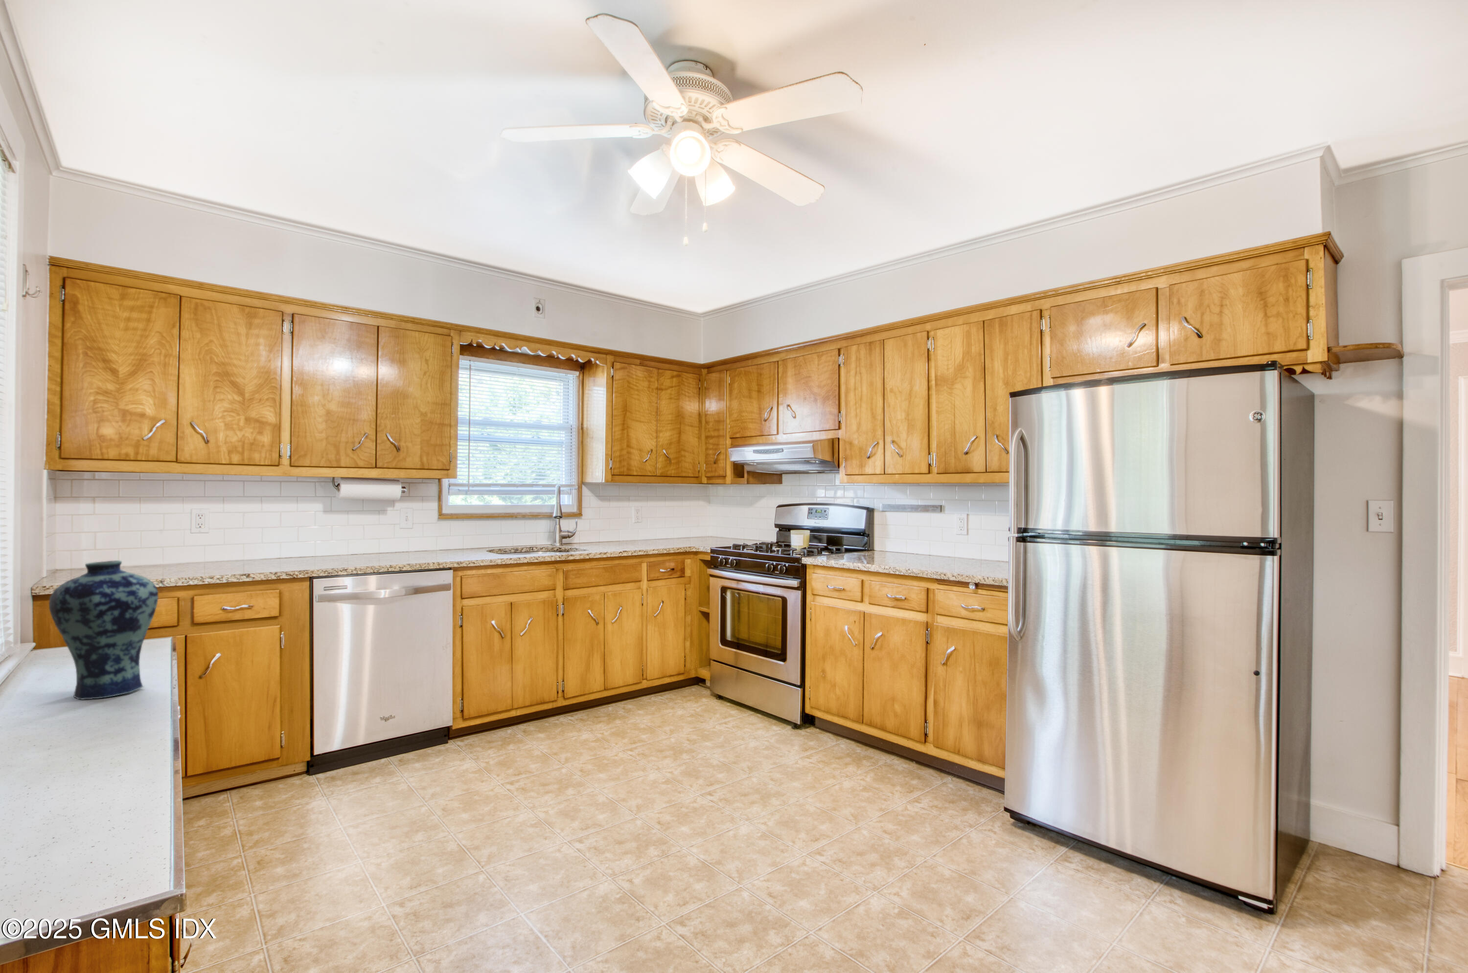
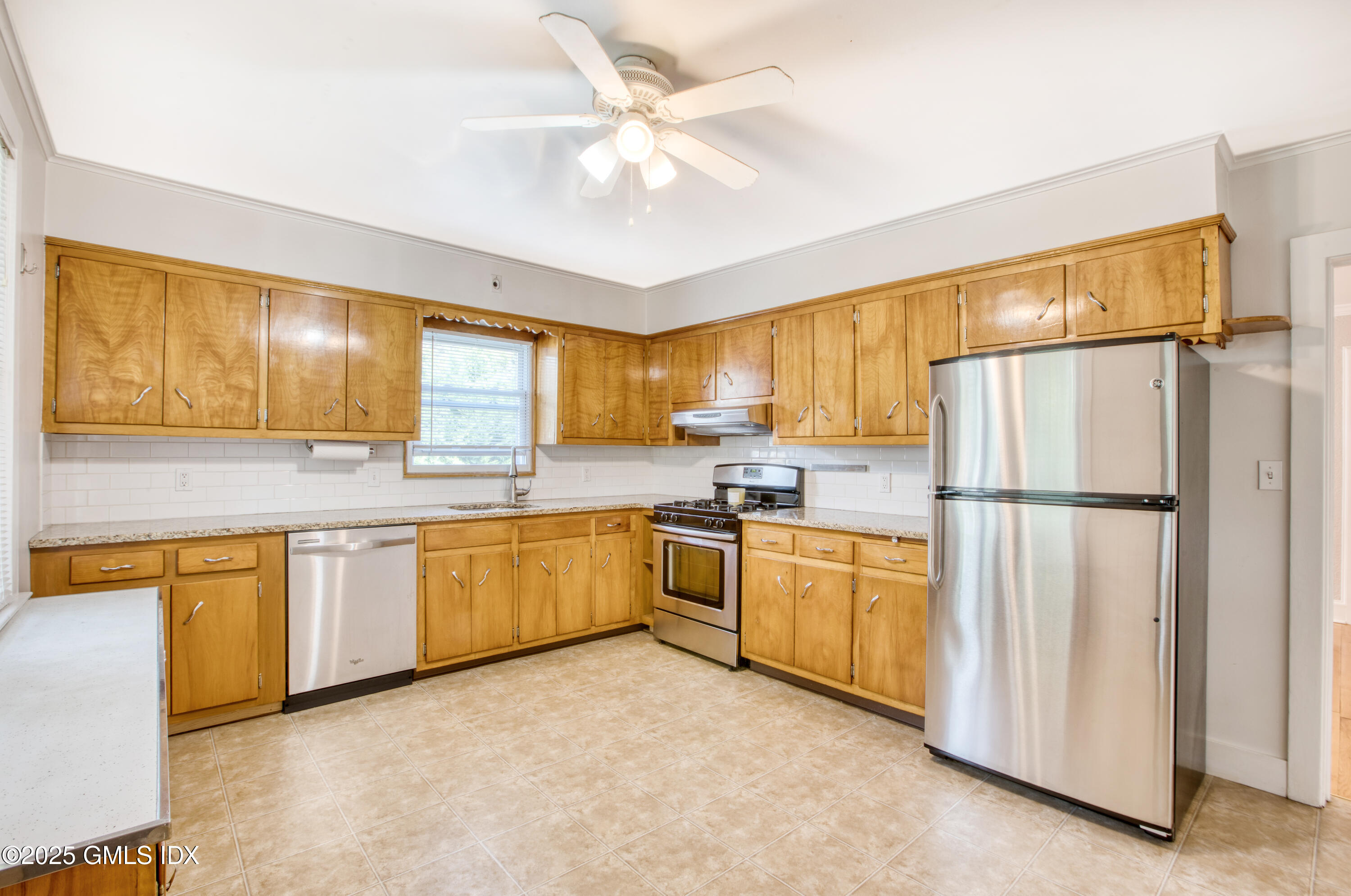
- vase [49,560,159,700]
